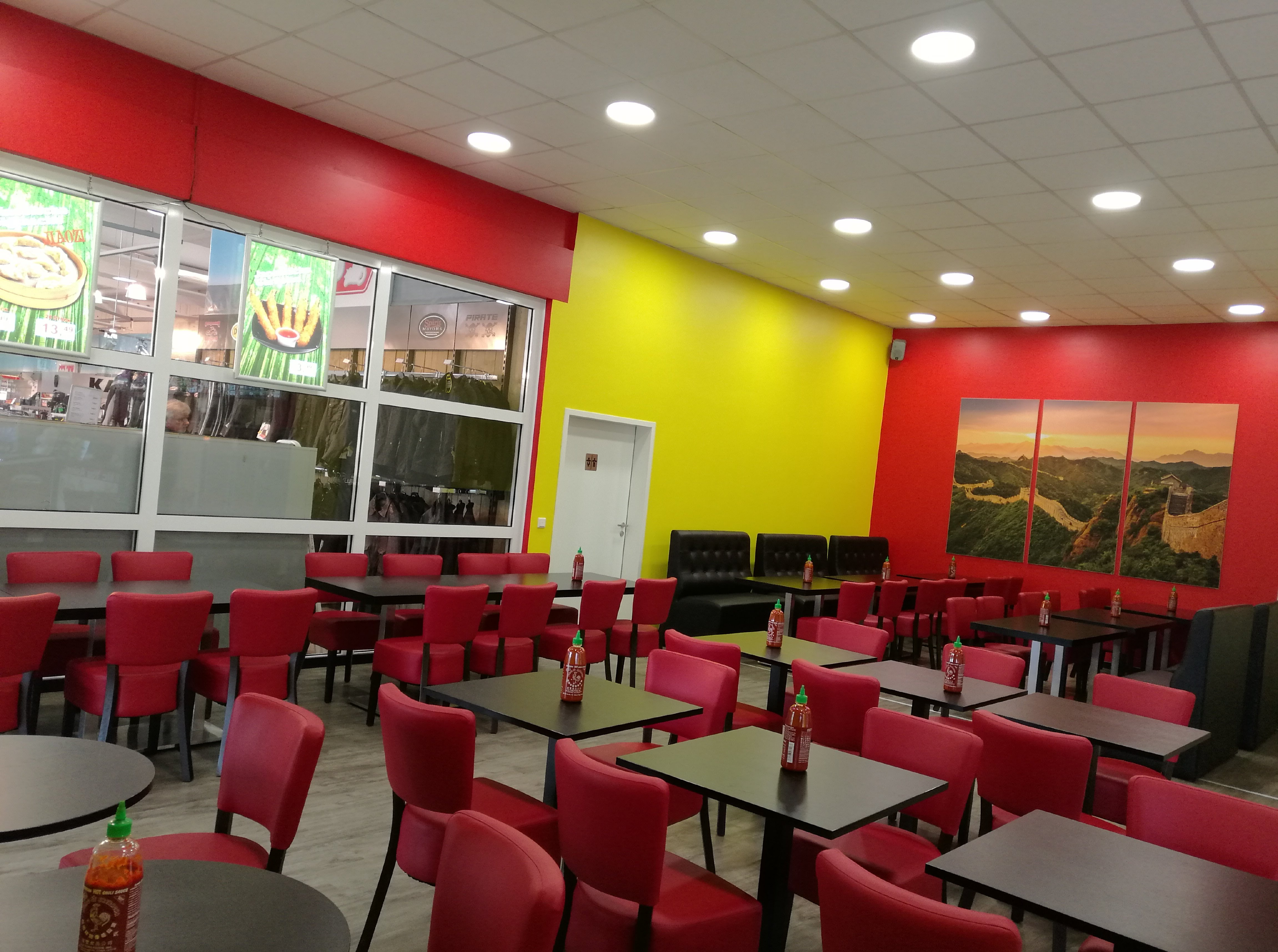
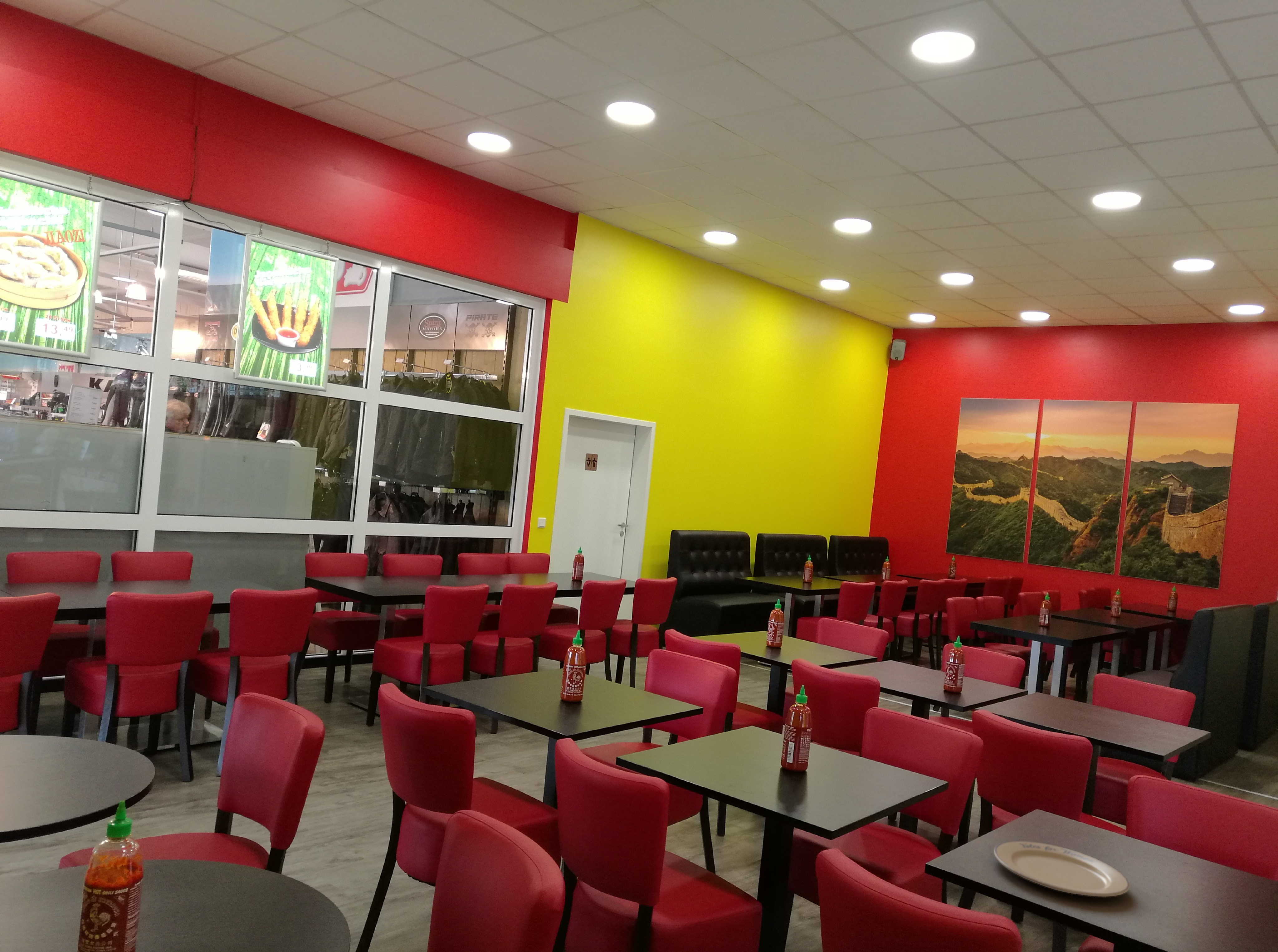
+ chinaware [993,841,1130,897]
